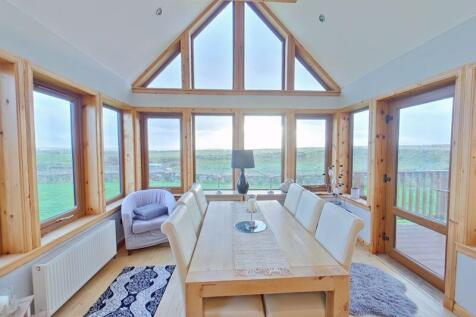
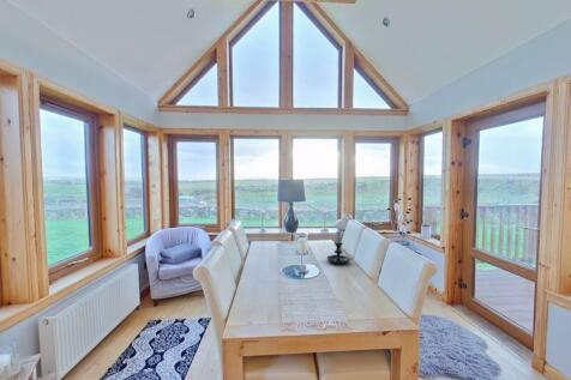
+ candle holder [326,230,353,265]
